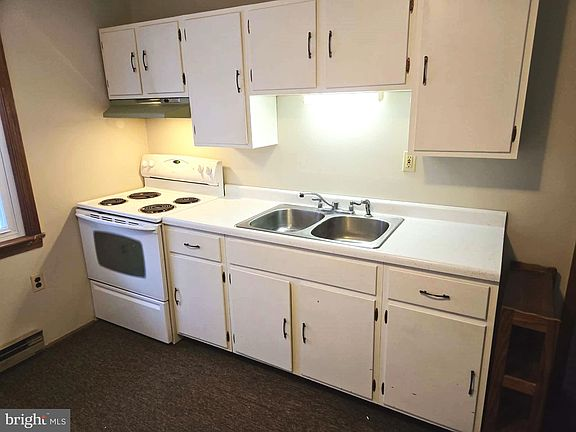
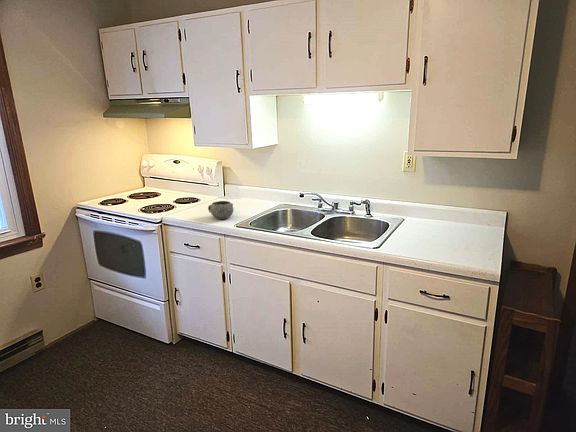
+ decorative bowl [207,200,234,220]
